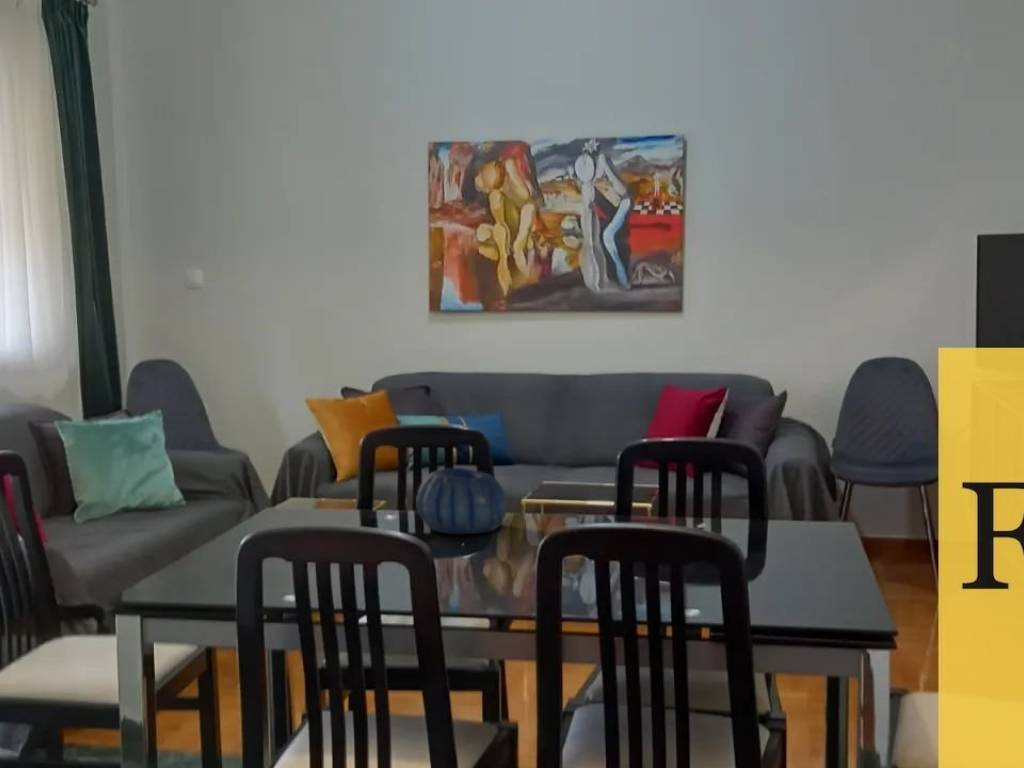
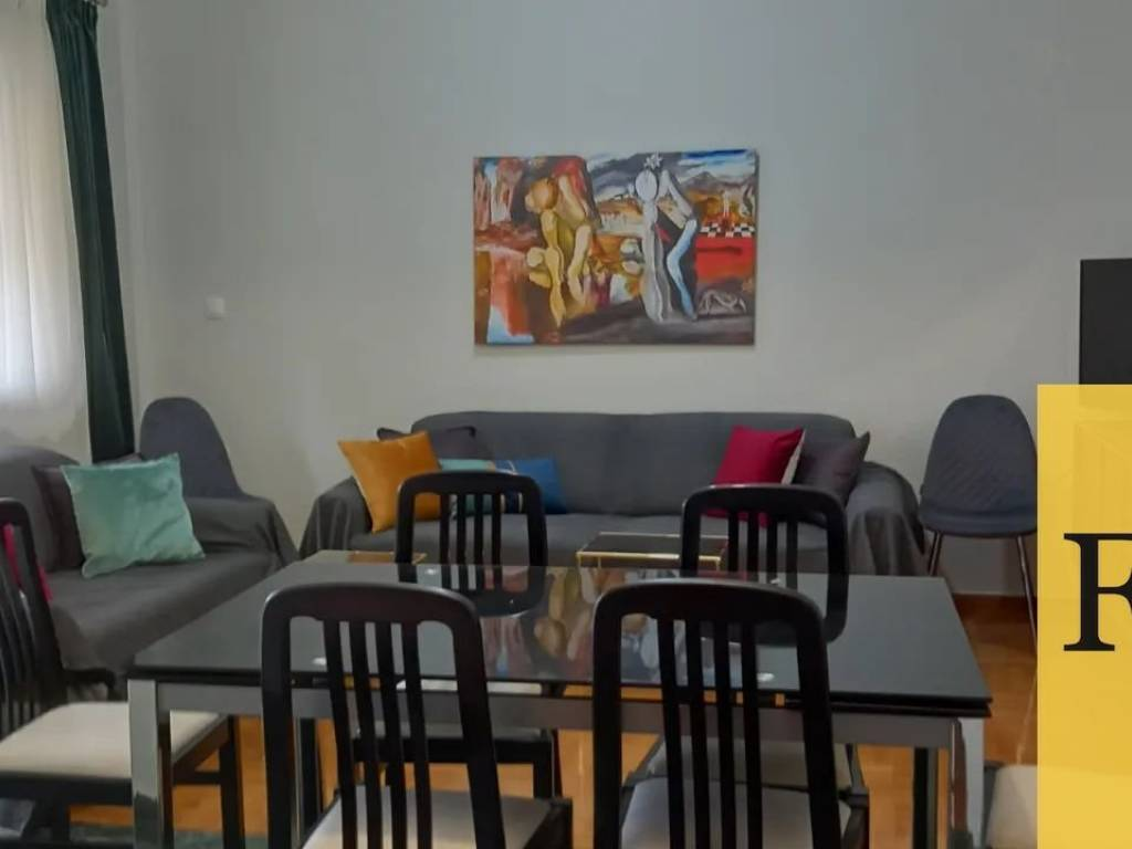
- decorative bowl [415,467,508,535]
